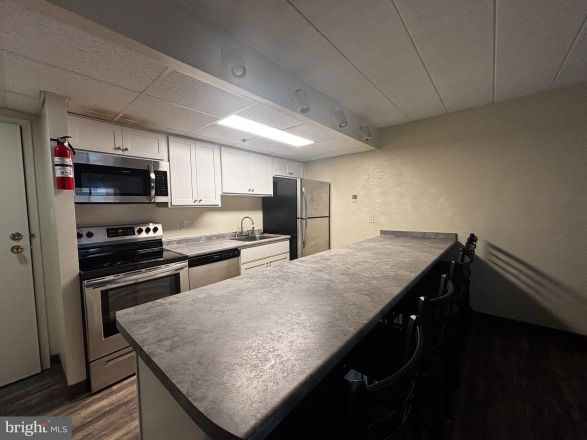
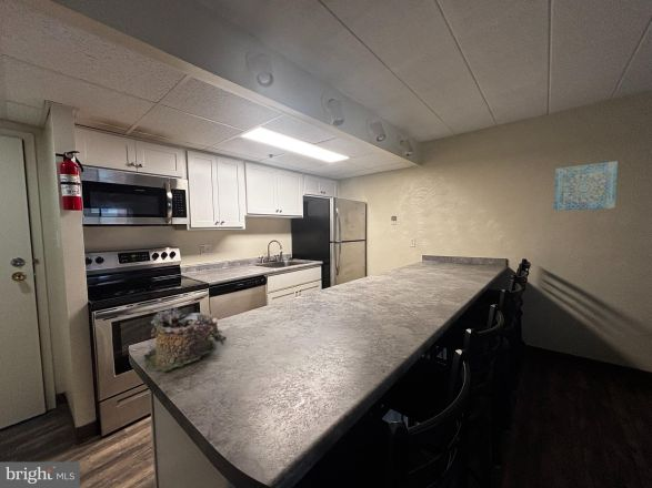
+ wall art [553,160,619,212]
+ flower [142,306,228,374]
